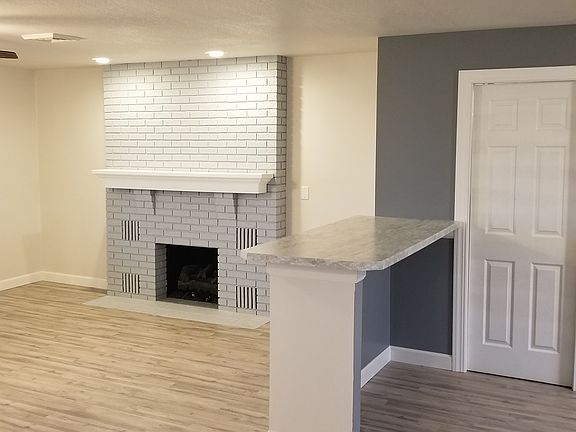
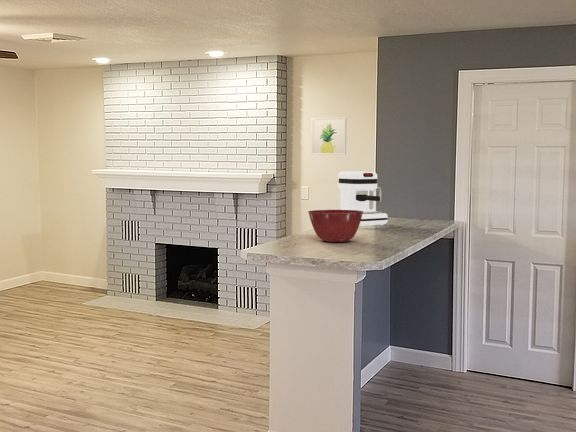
+ coffee maker [337,171,389,227]
+ wall art [310,116,347,156]
+ mixing bowl [307,209,364,243]
